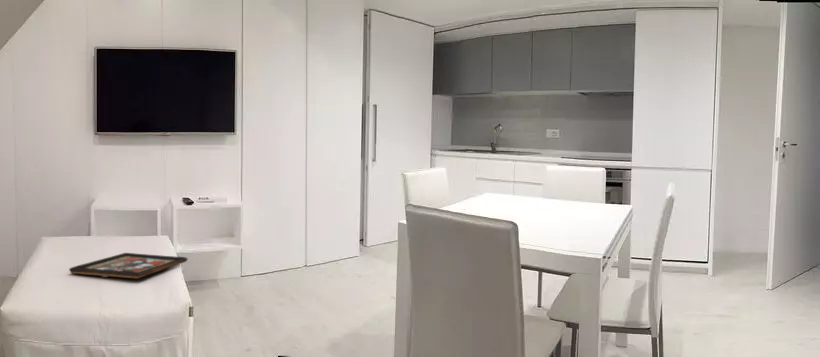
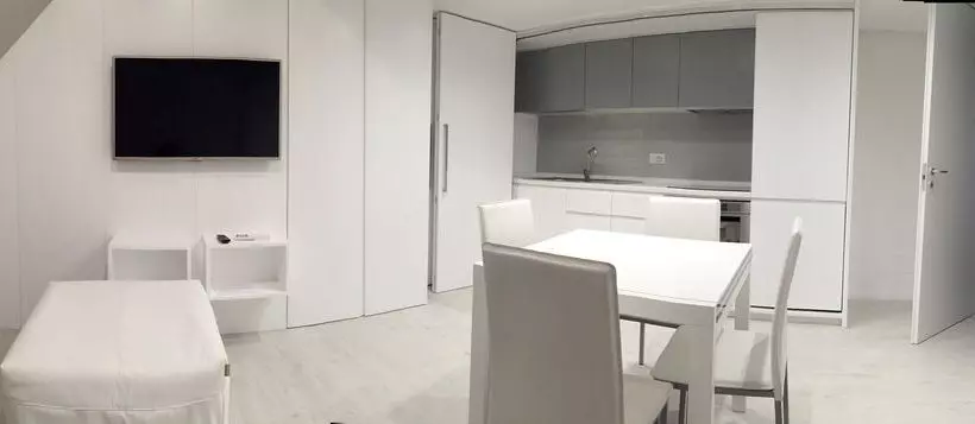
- decorative tray [68,252,188,279]
